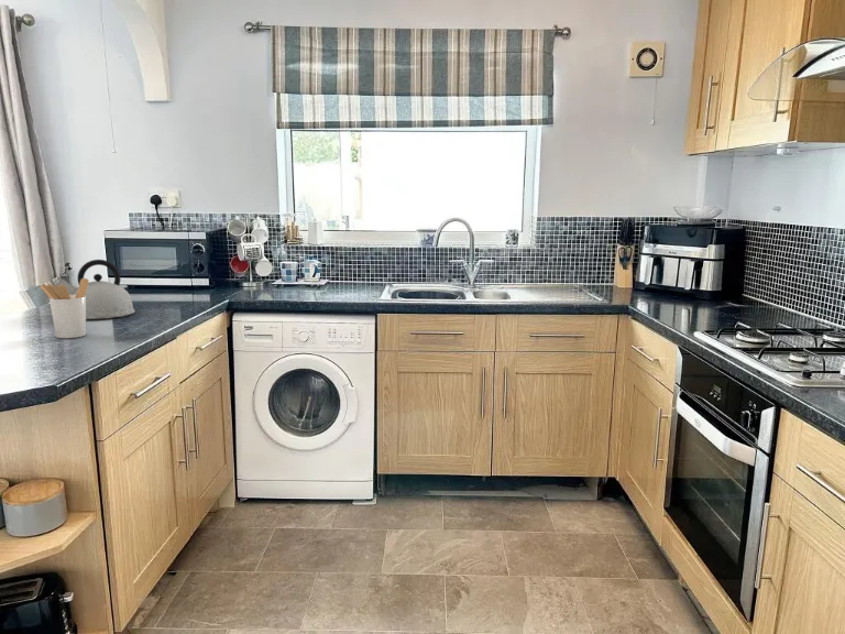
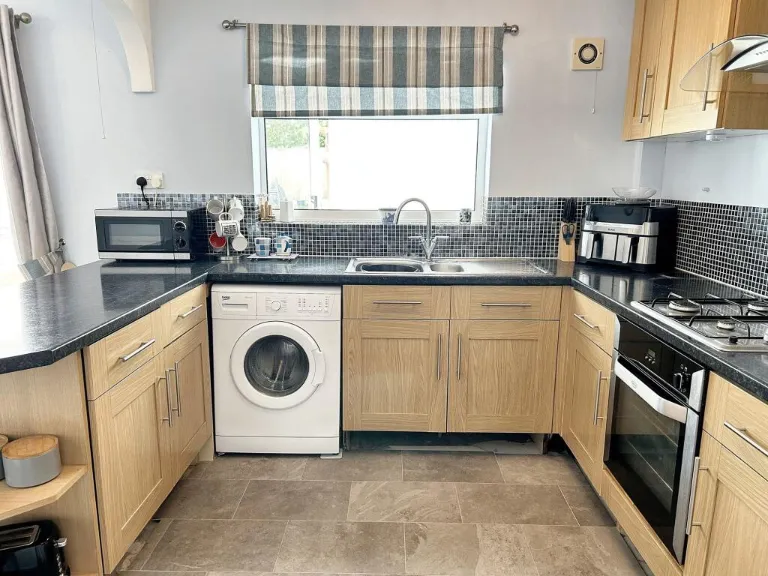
- kettle [54,259,136,320]
- utensil holder [40,277,89,339]
